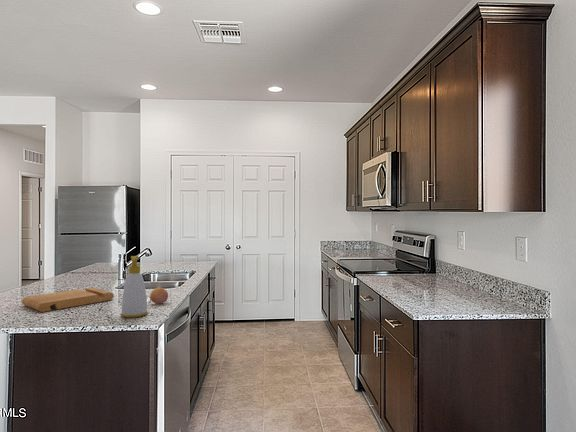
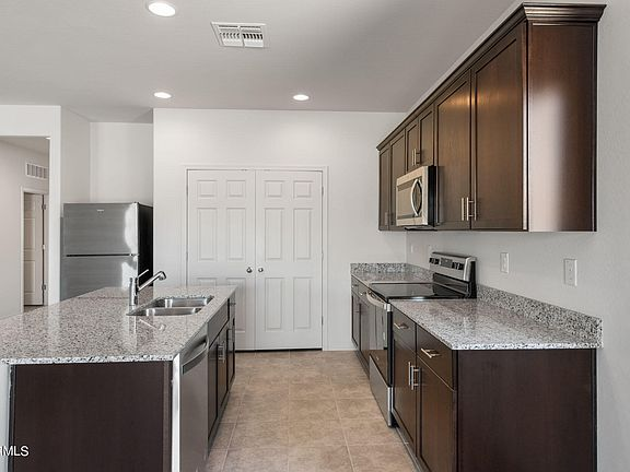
- cutting board [21,287,115,313]
- fruit [149,286,169,305]
- soap bottle [120,255,149,319]
